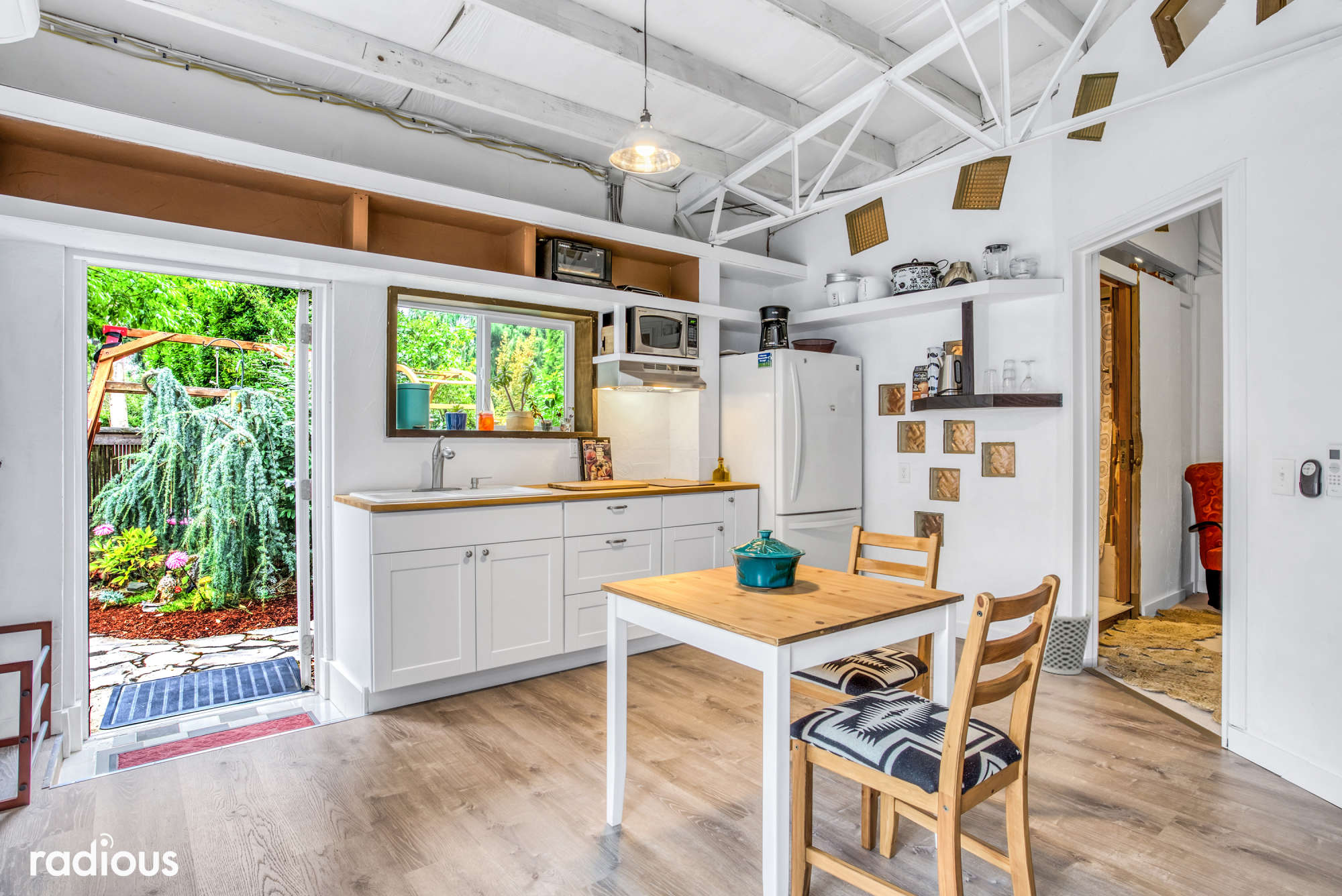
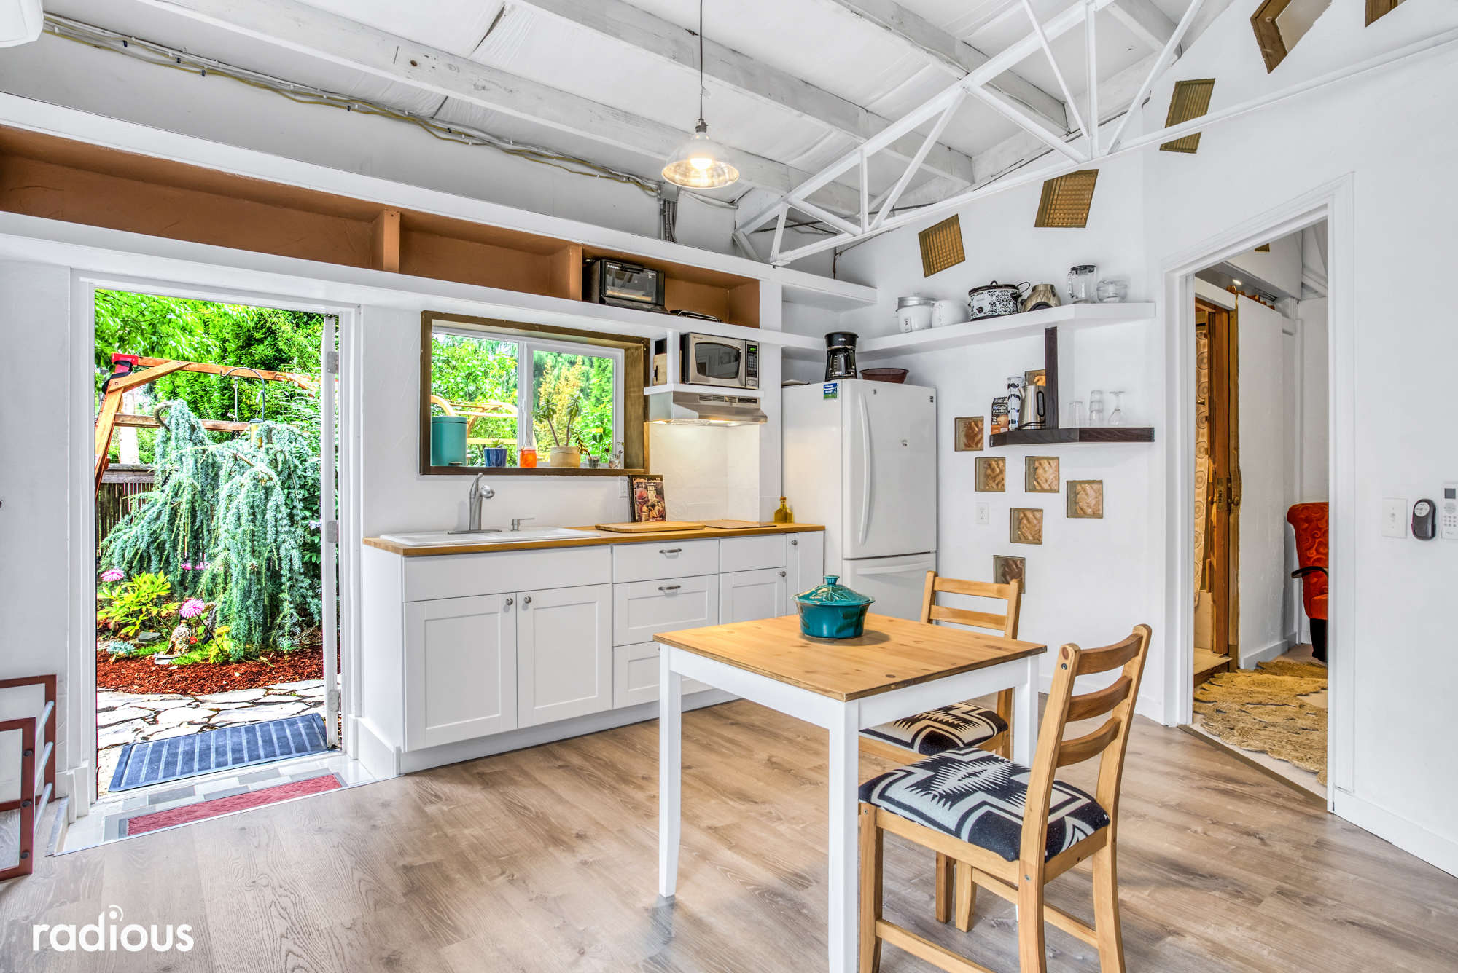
- wastebasket [1028,604,1094,675]
